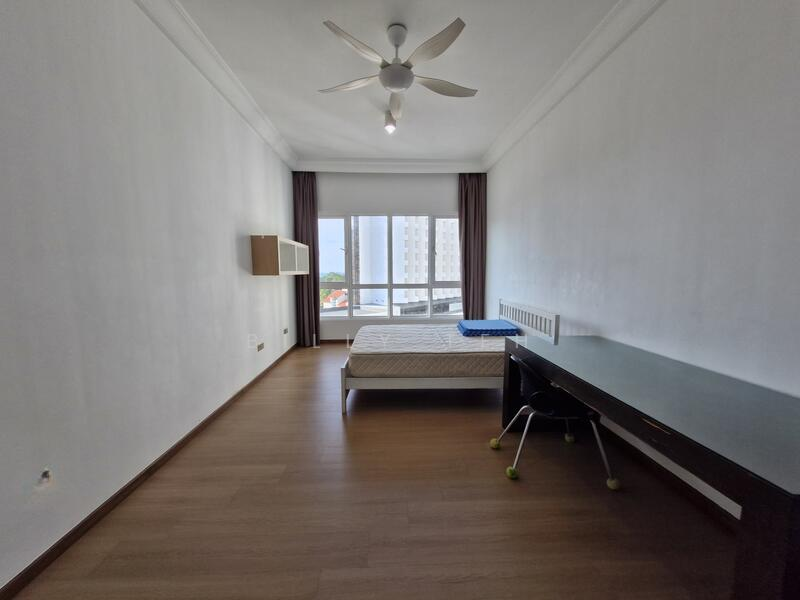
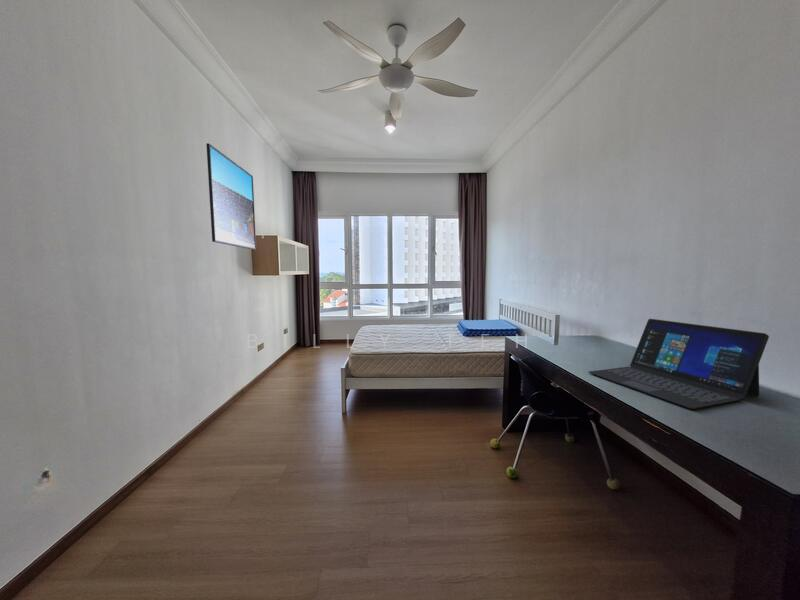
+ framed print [205,142,257,251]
+ laptop [588,318,770,410]
